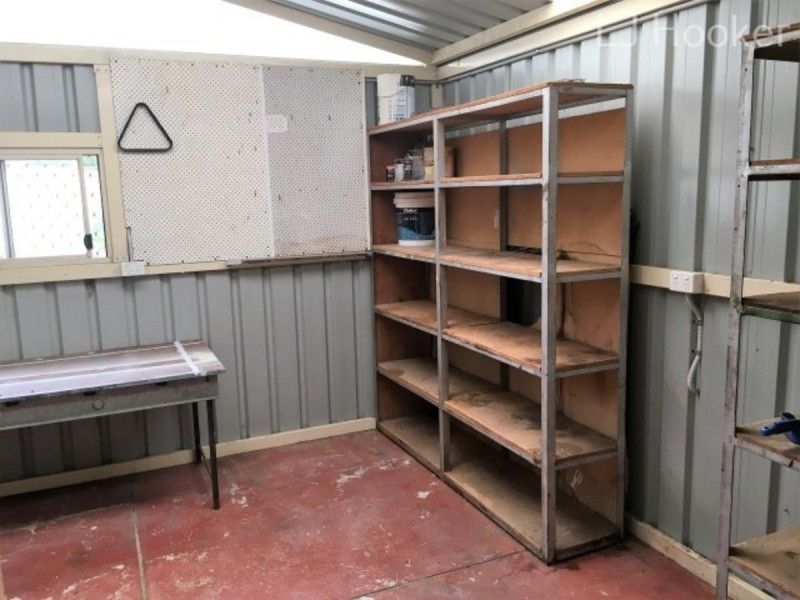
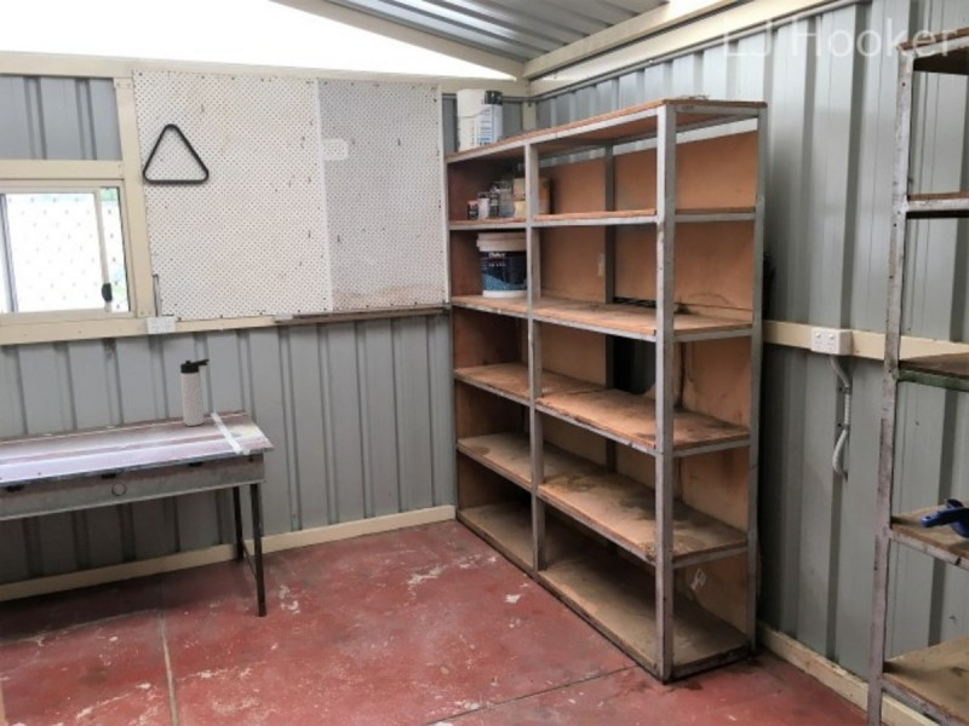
+ thermos bottle [179,358,211,427]
